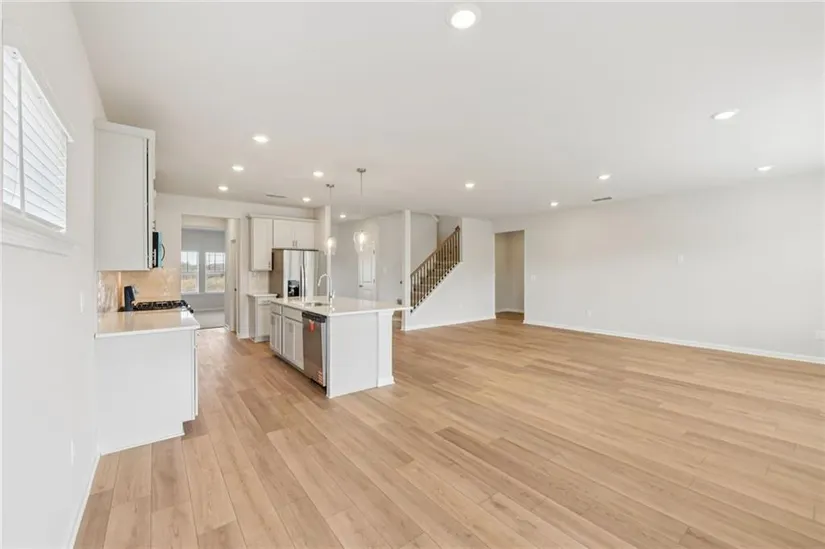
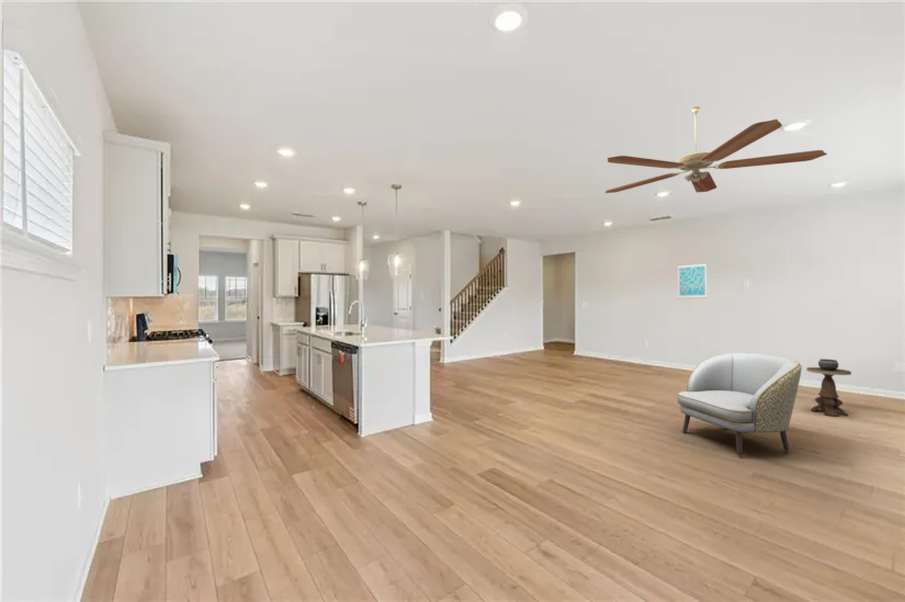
+ armchair [676,352,803,457]
+ wall art [677,262,708,299]
+ ceiling fan [604,105,828,194]
+ side table [805,357,852,418]
